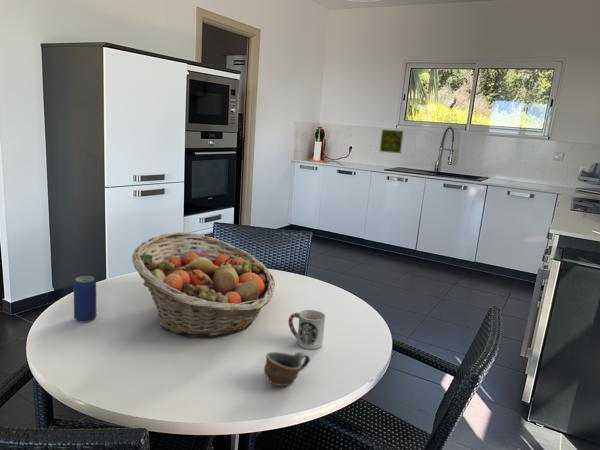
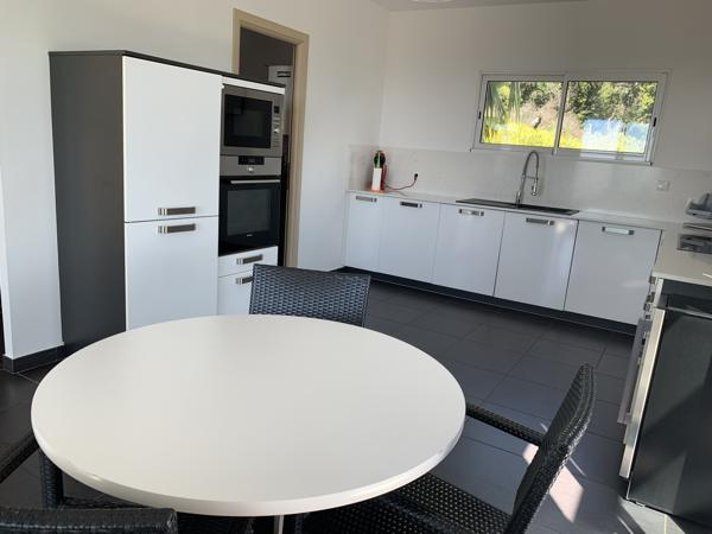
- fruit basket [131,231,276,338]
- cup [263,350,311,387]
- beverage can [72,275,98,323]
- cup [287,309,326,350]
- decorative tile [379,129,404,154]
